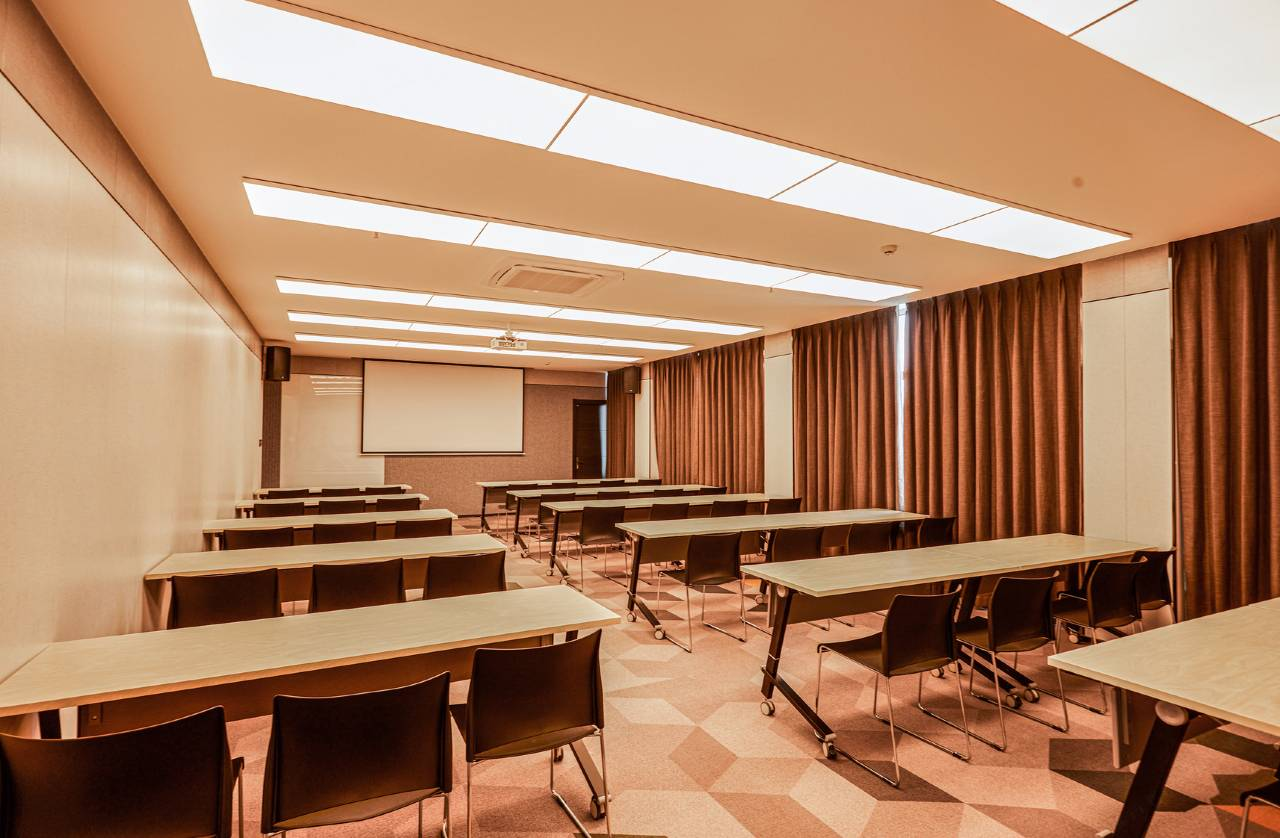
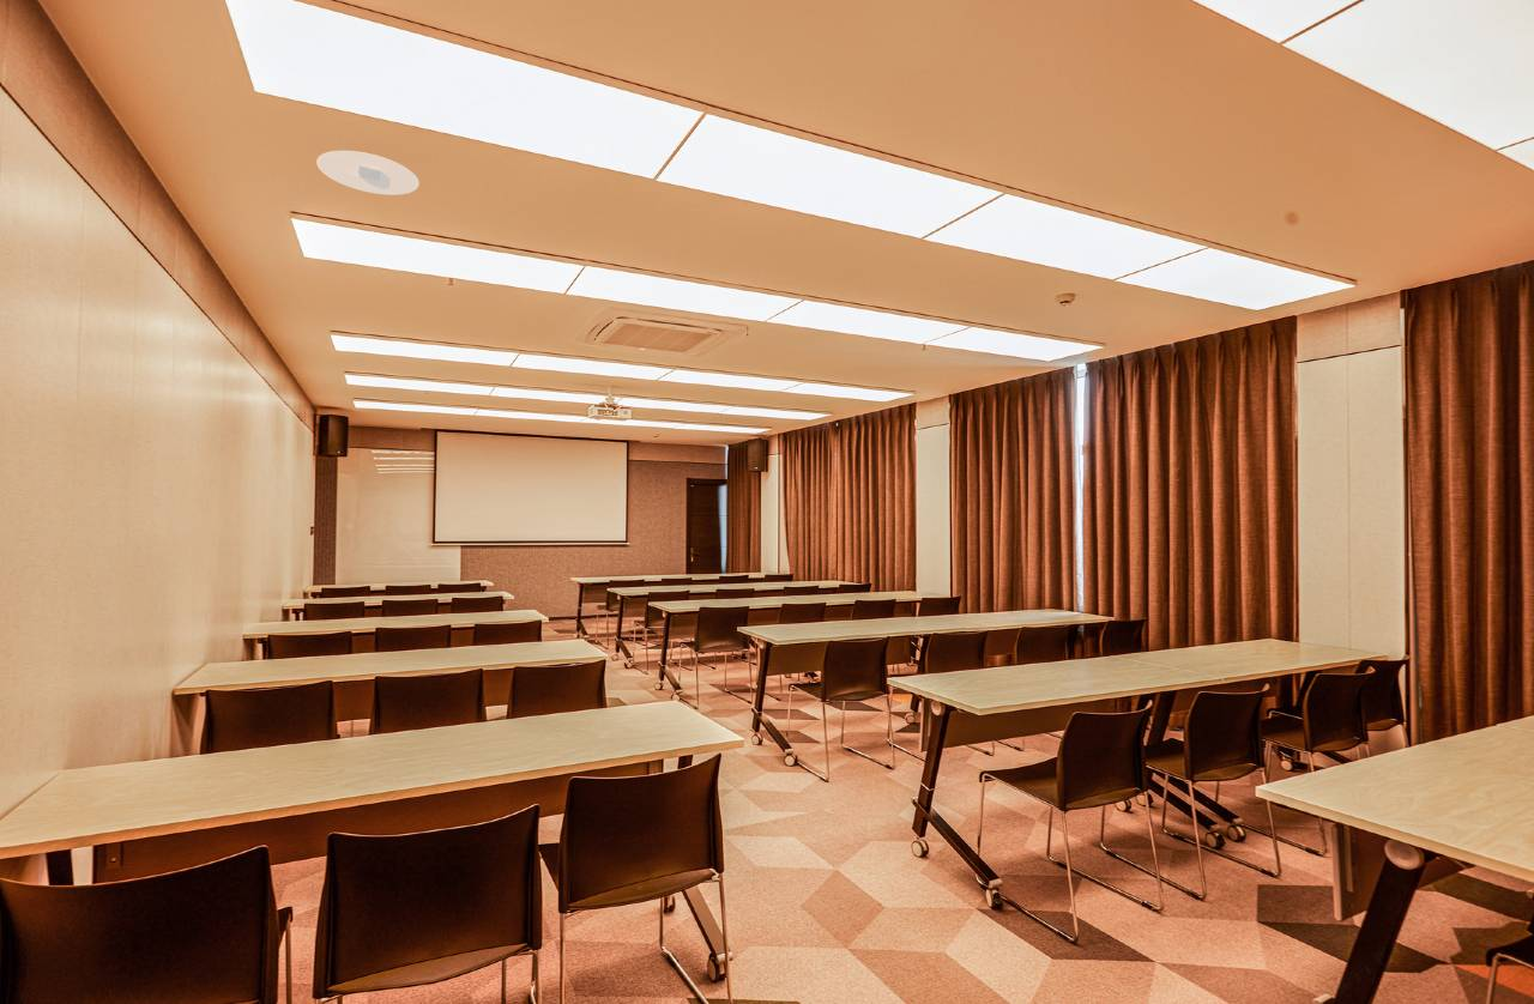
+ recessed light [315,150,421,196]
